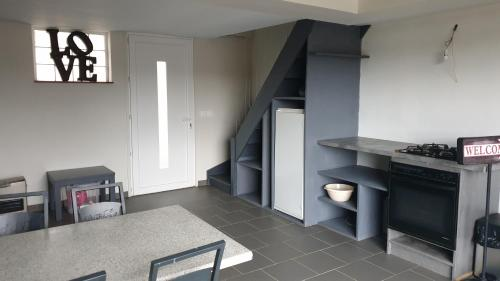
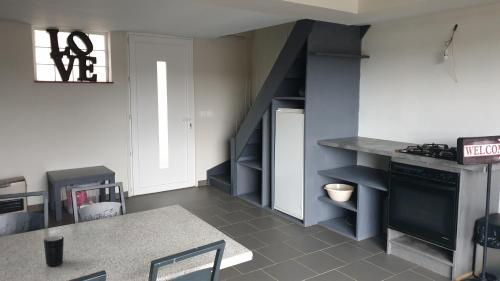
+ mug [43,235,65,267]
